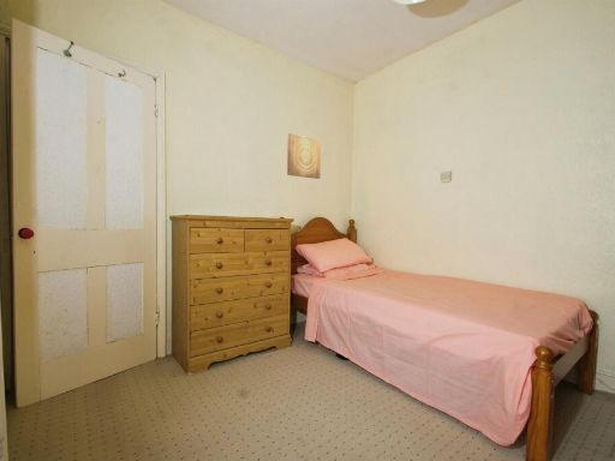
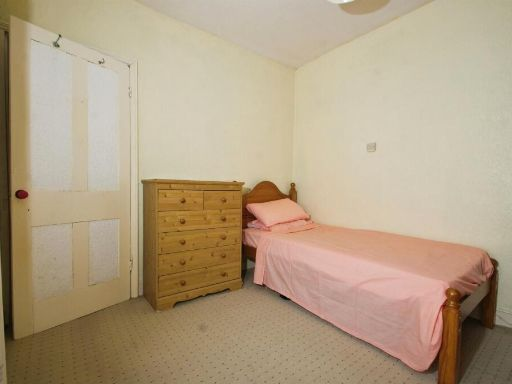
- wall art [286,132,322,180]
